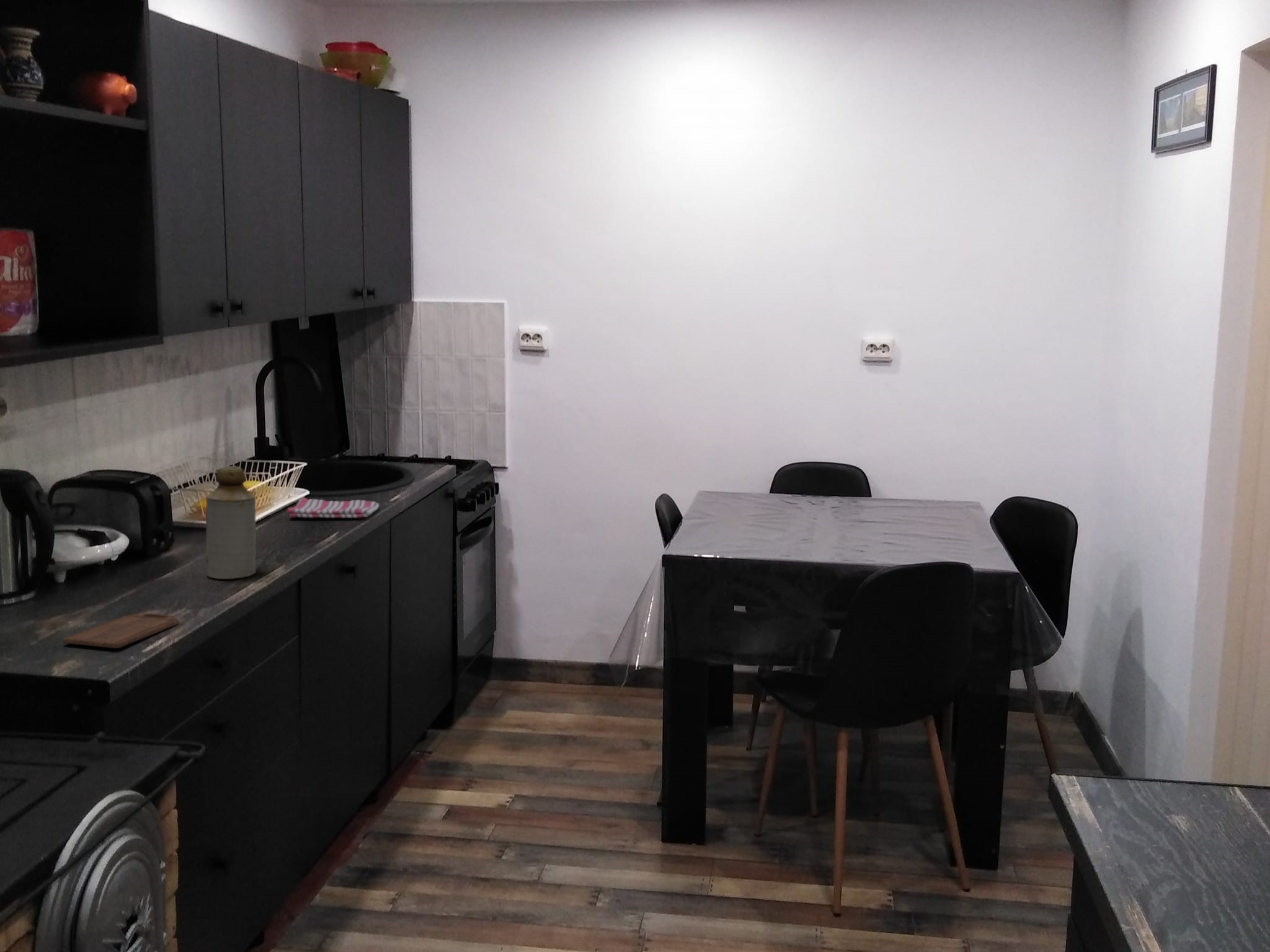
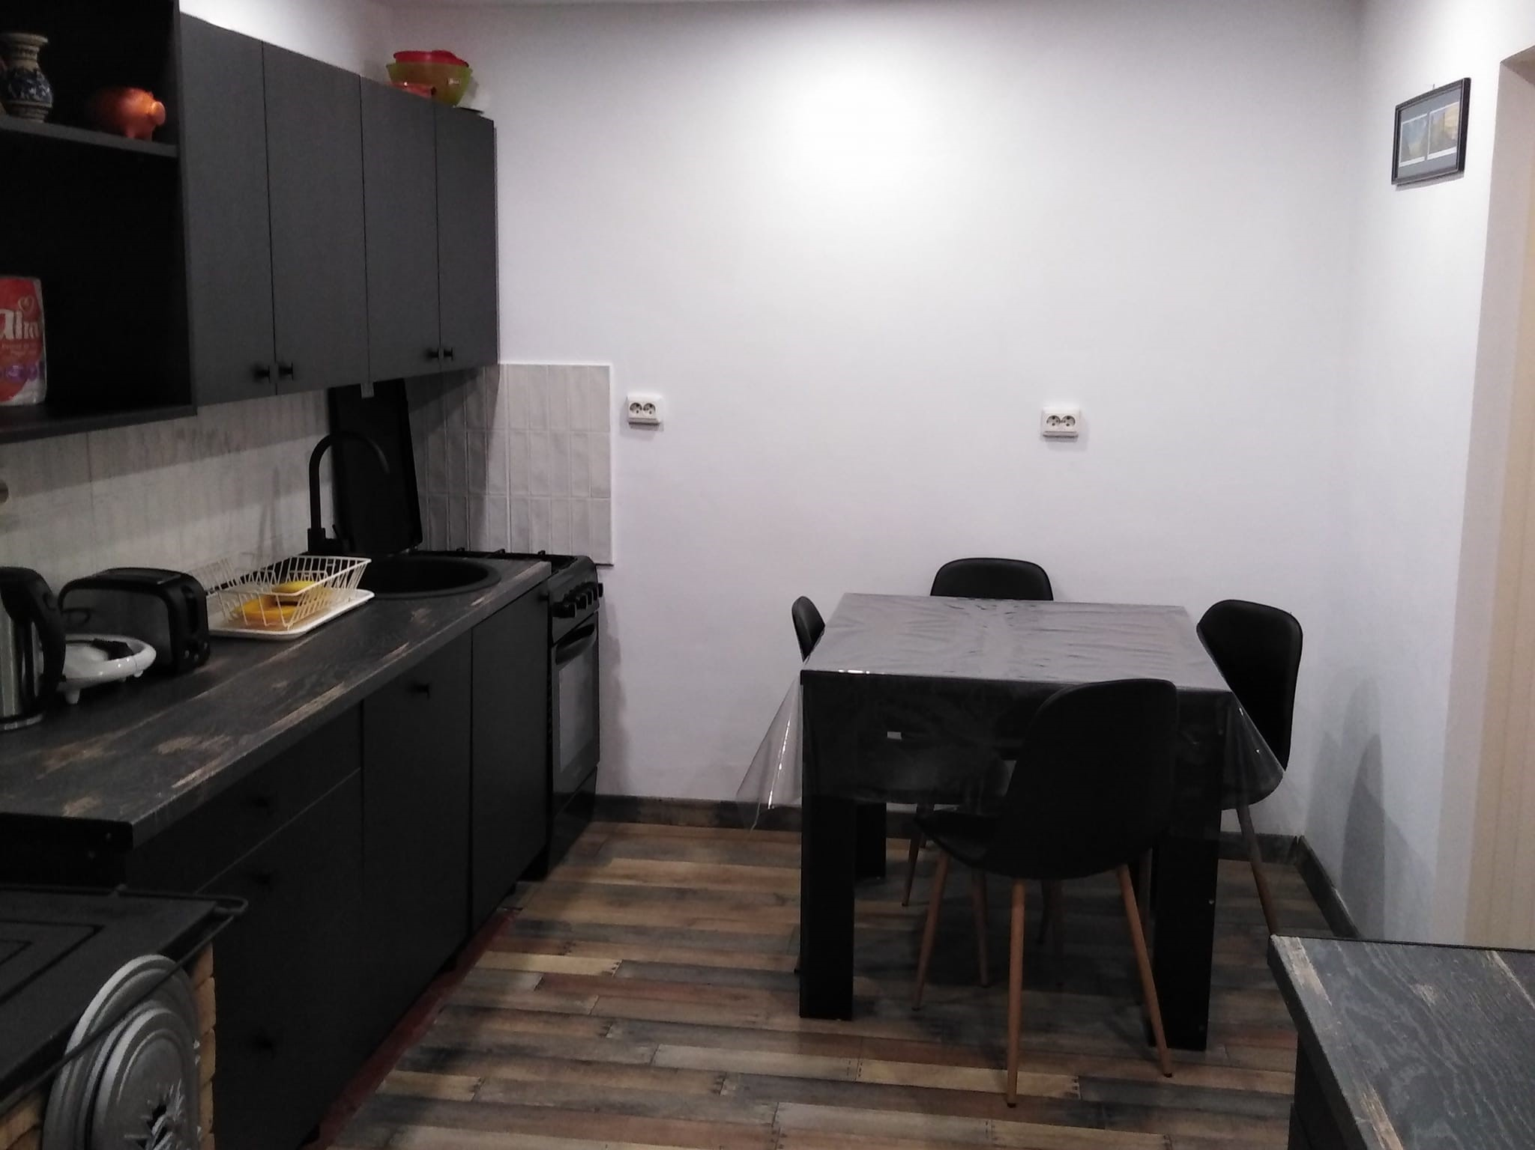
- cutting board [63,612,179,649]
- dish towel [287,496,380,519]
- bottle [205,465,257,580]
